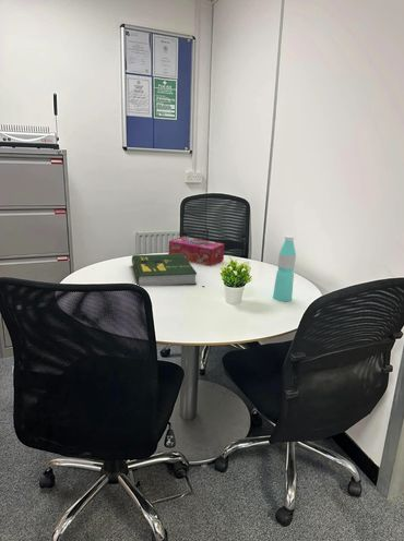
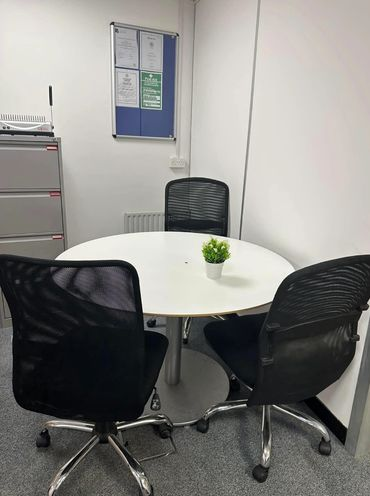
- book [131,253,198,287]
- tissue box [168,236,225,267]
- water bottle [272,235,297,302]
